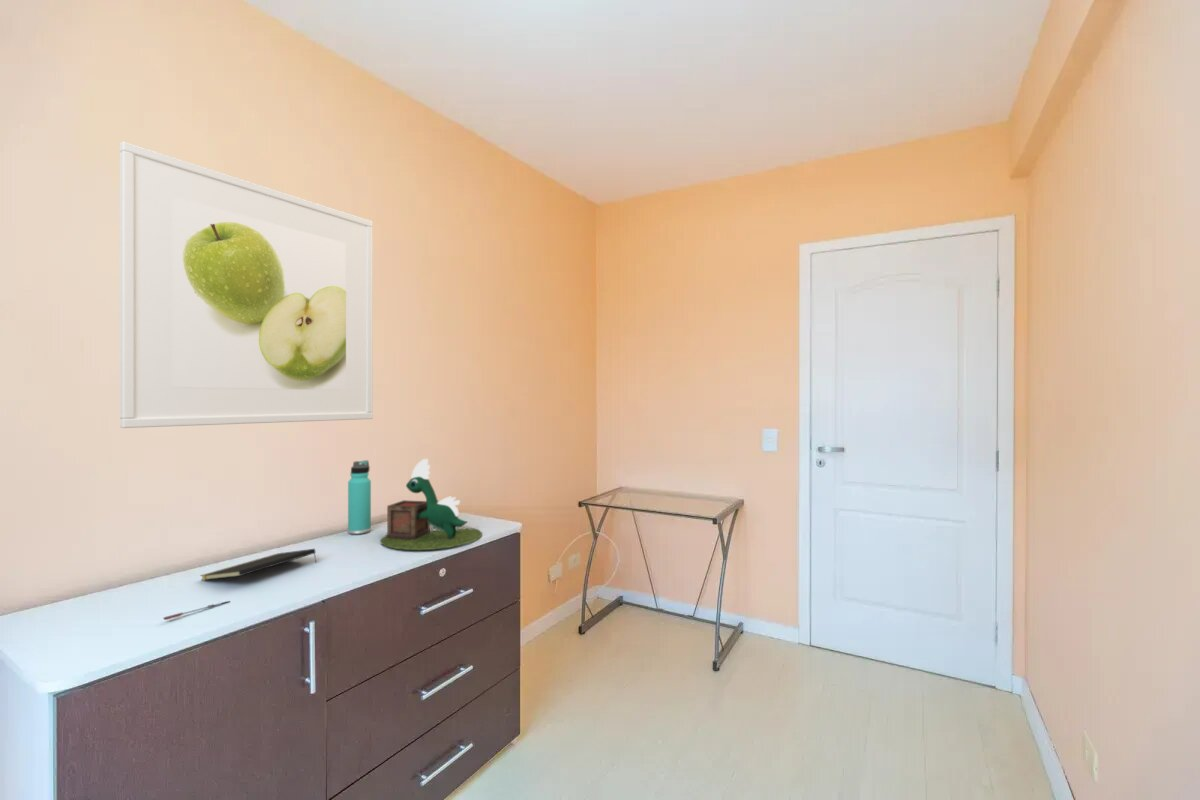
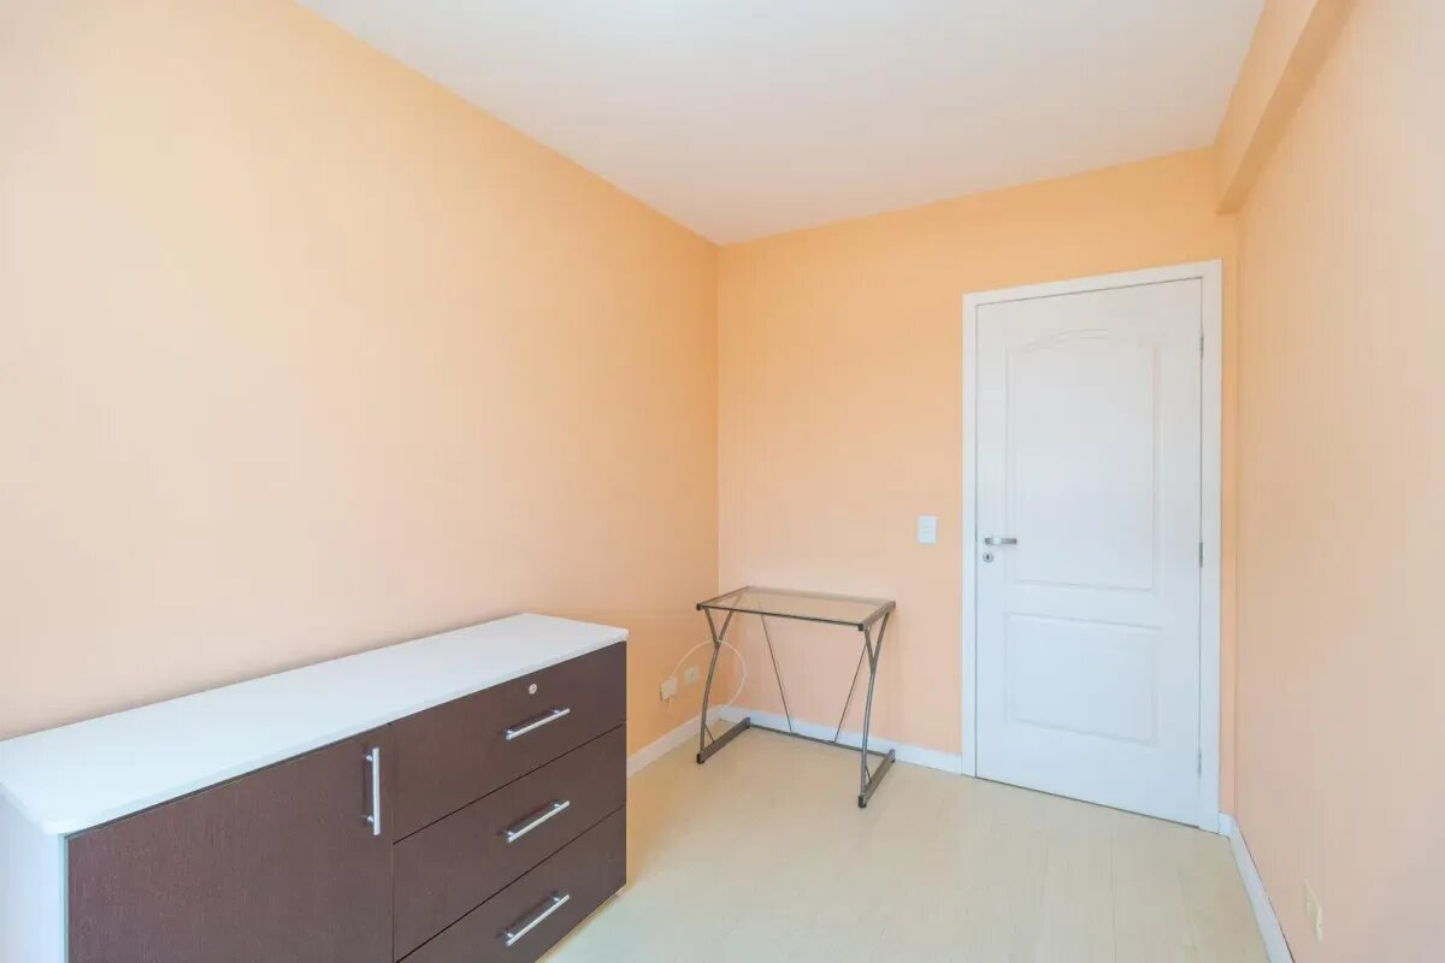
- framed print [119,141,374,429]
- pen [162,600,231,621]
- thermos bottle [347,459,372,535]
- plant pot [379,458,483,551]
- notepad [199,548,318,581]
